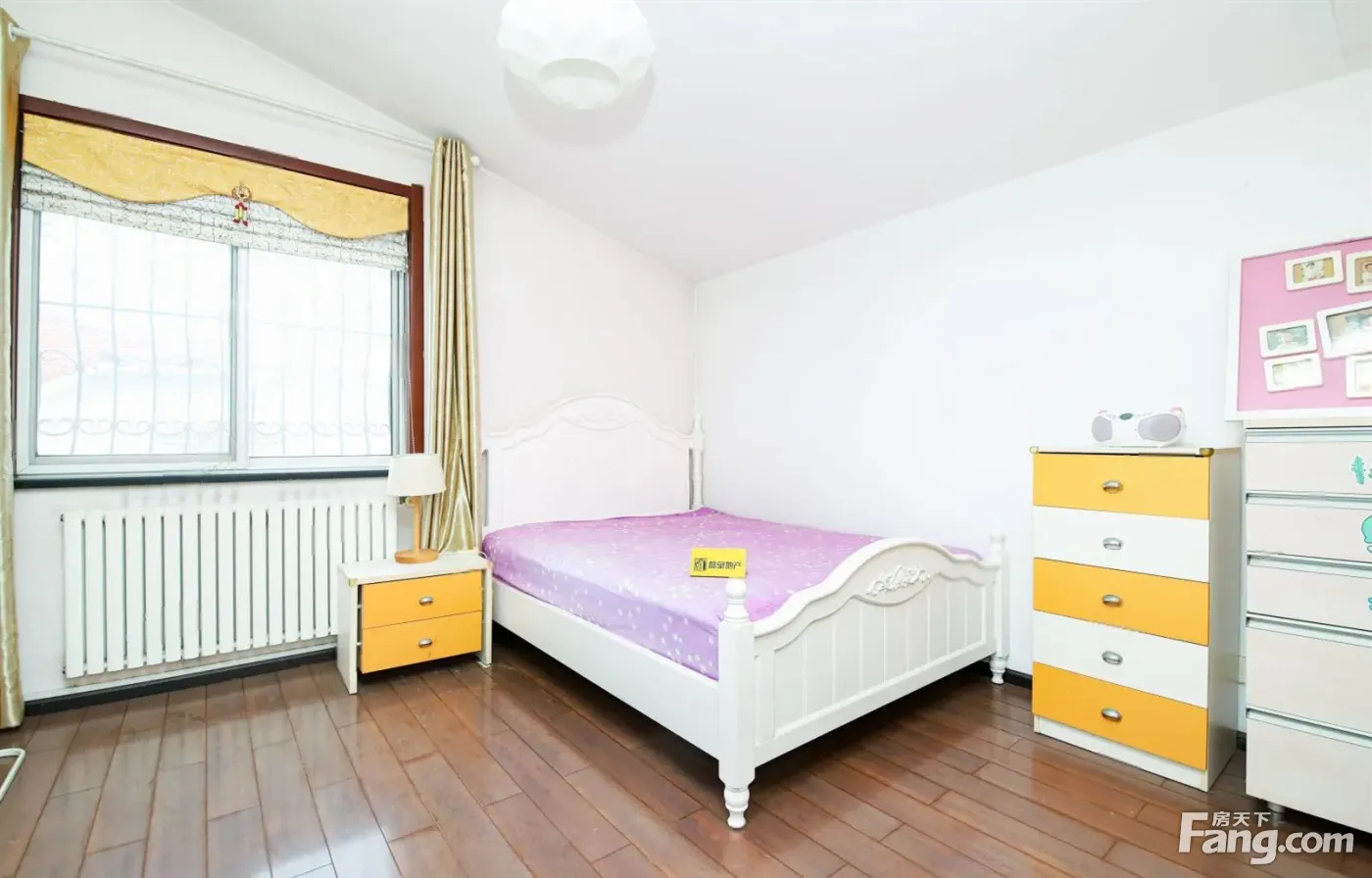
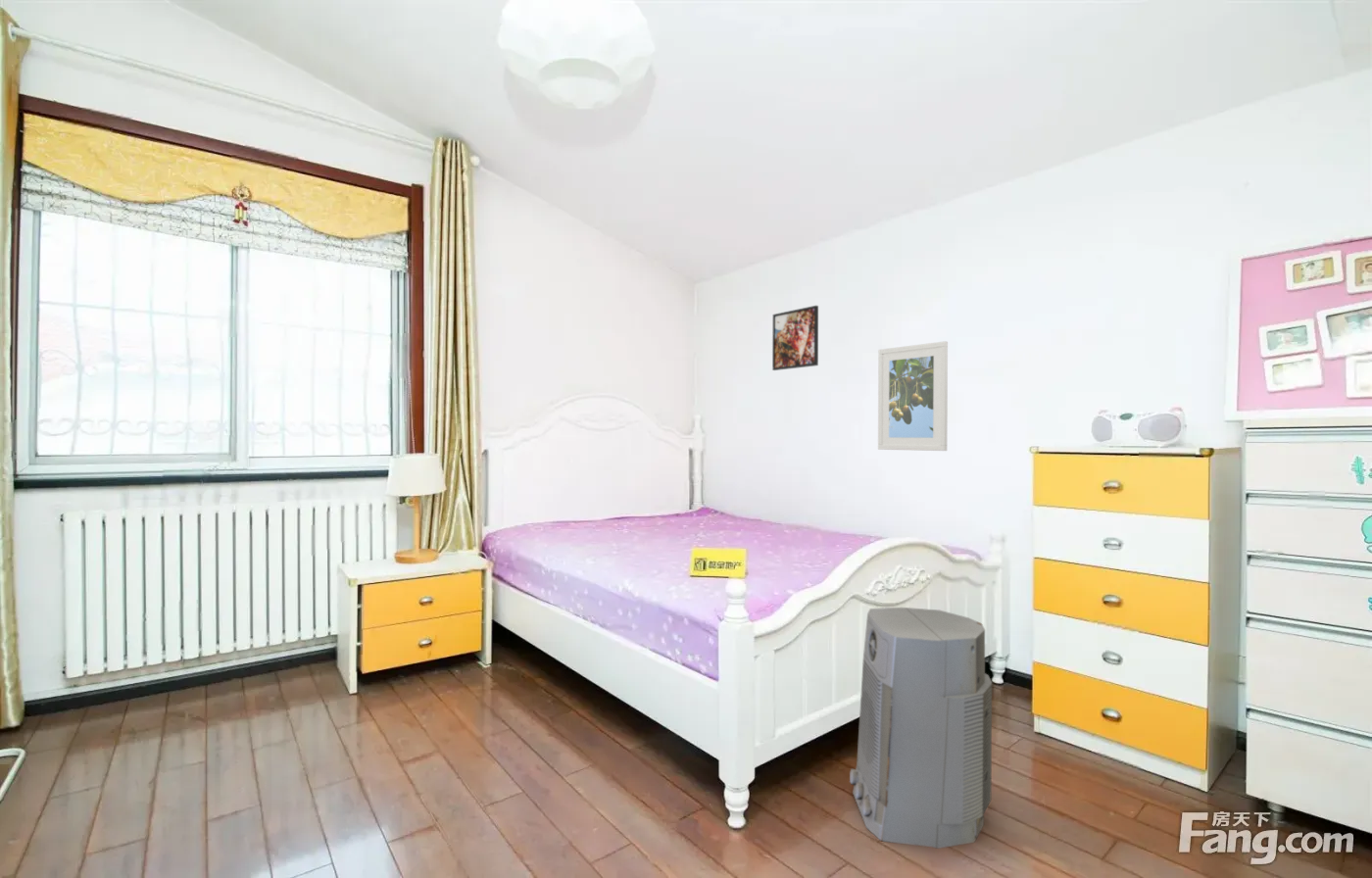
+ air purifier [849,607,993,850]
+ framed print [877,340,949,452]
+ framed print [771,305,819,371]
